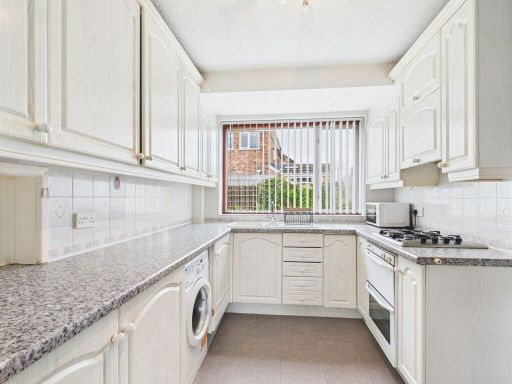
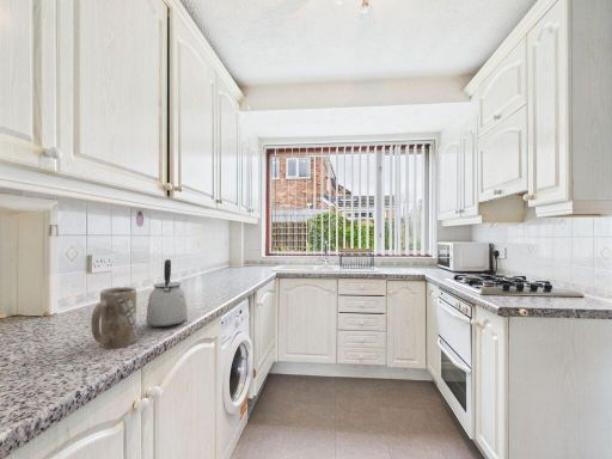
+ mug [90,286,137,349]
+ kettle [145,258,189,329]
